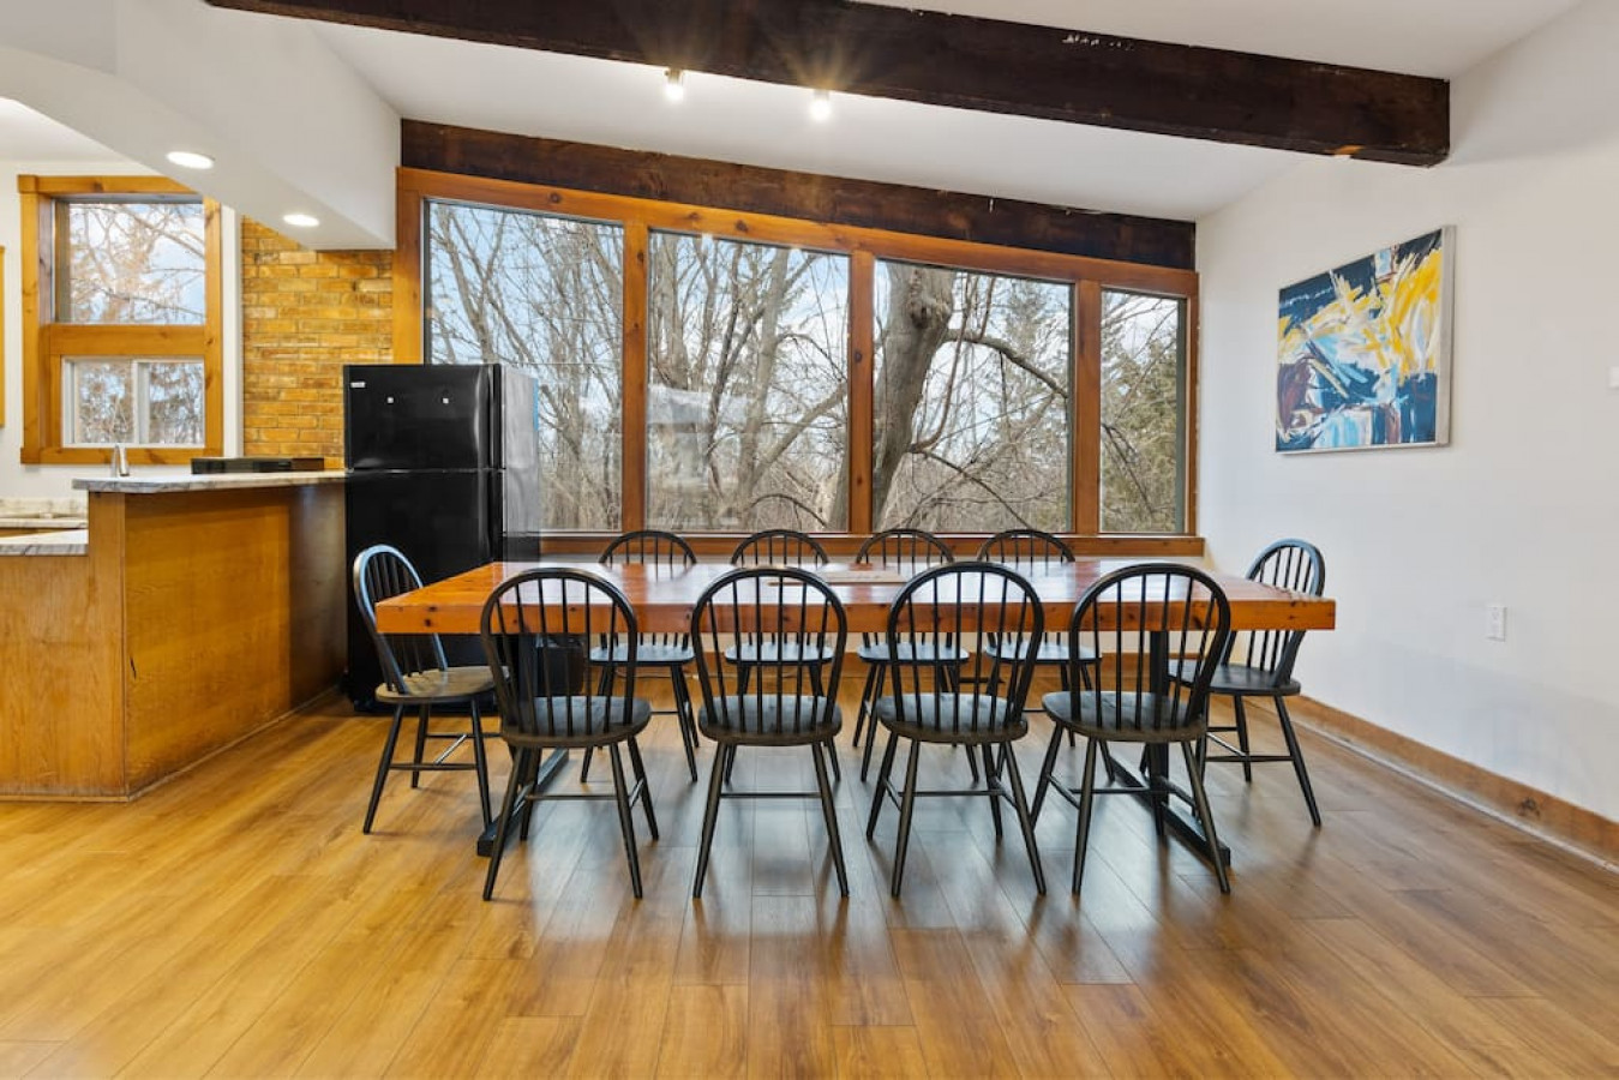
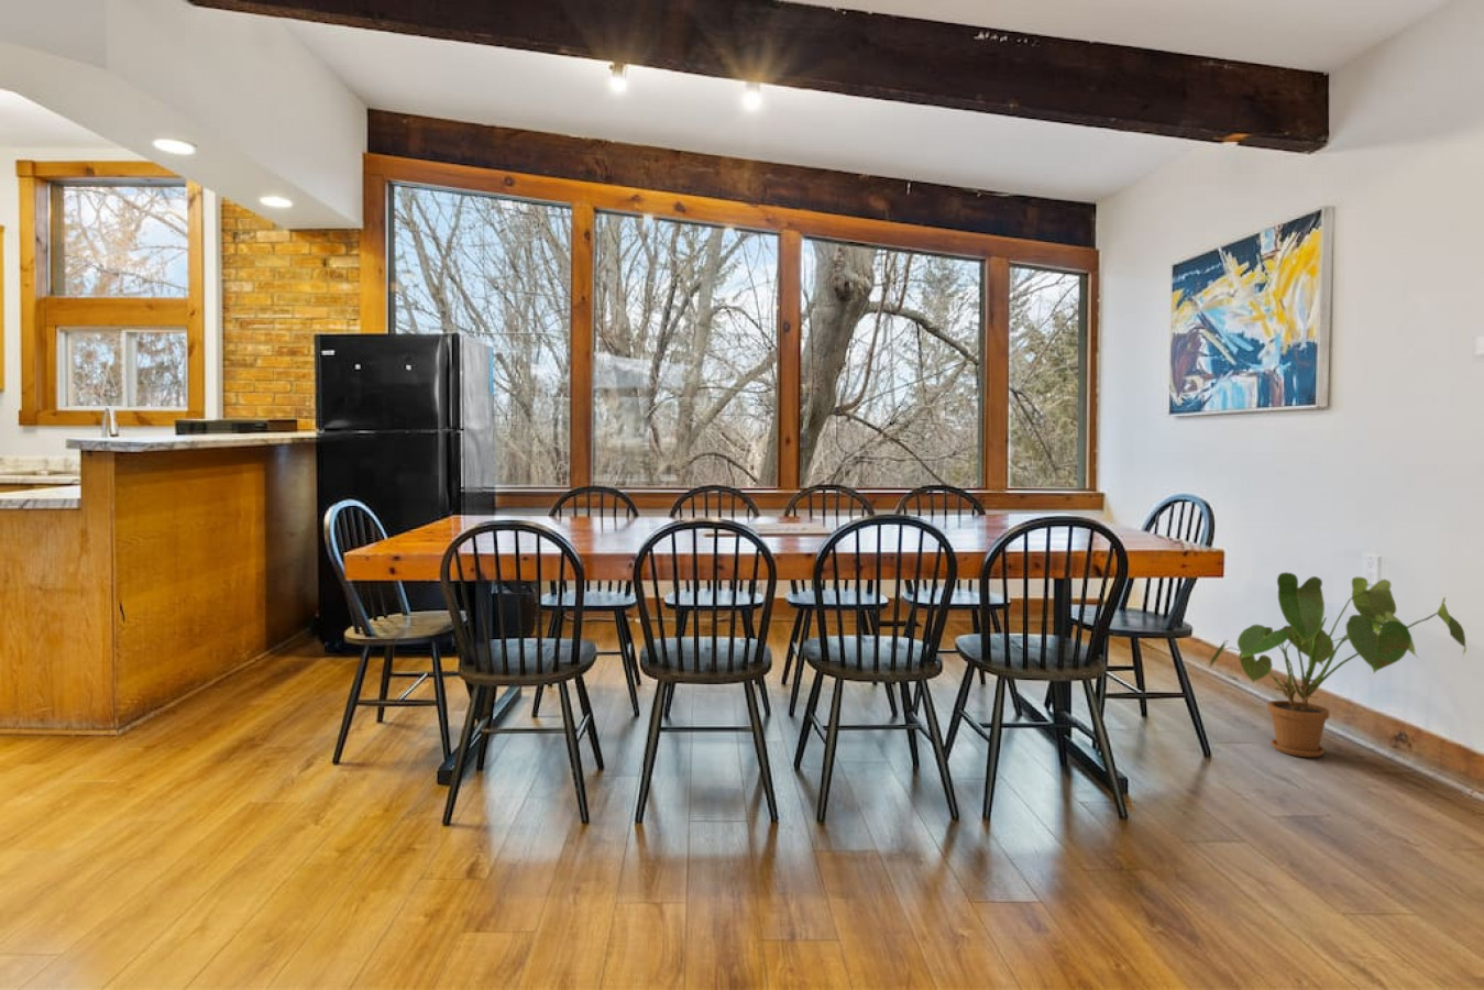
+ house plant [1207,571,1467,758]
